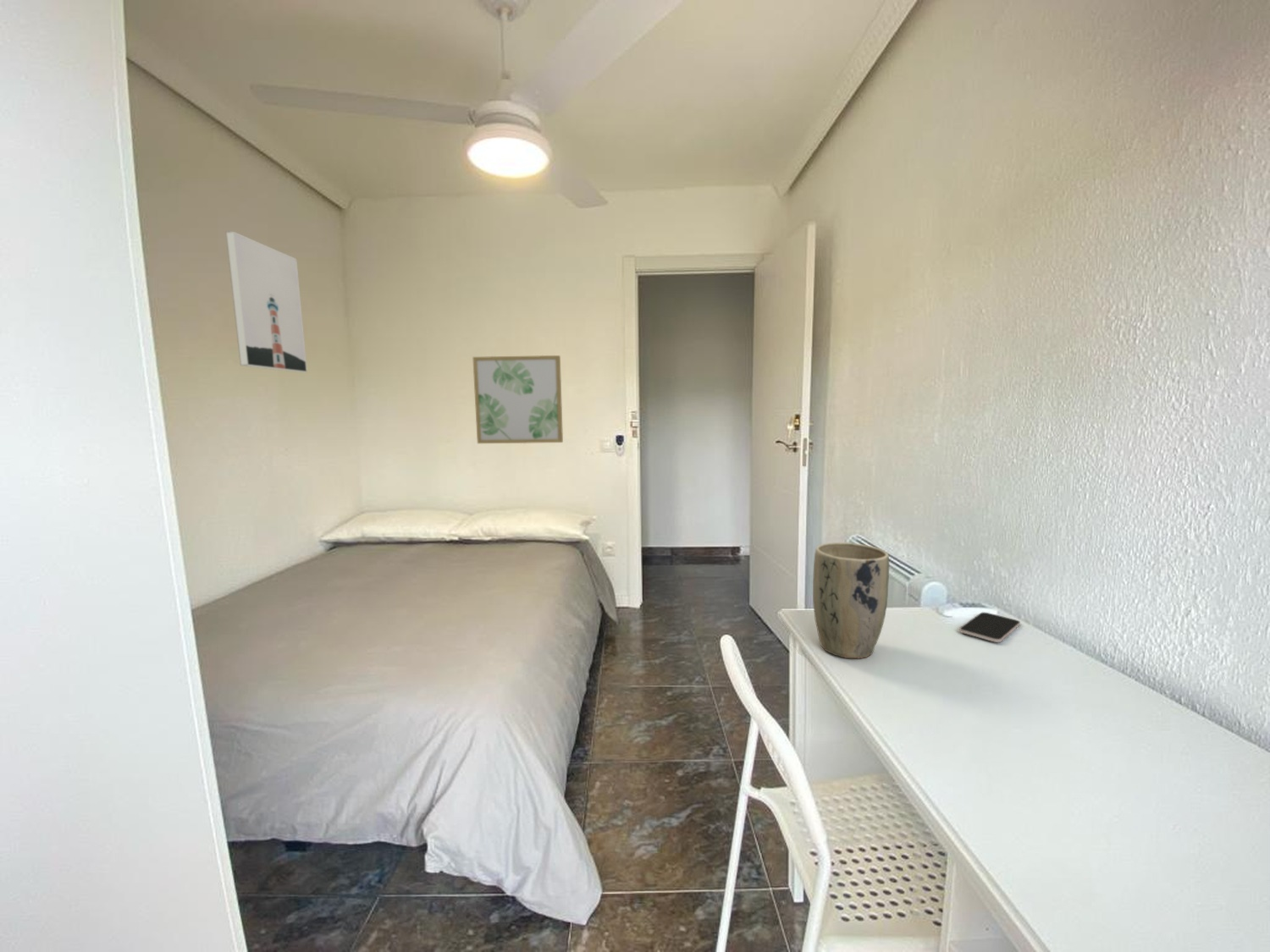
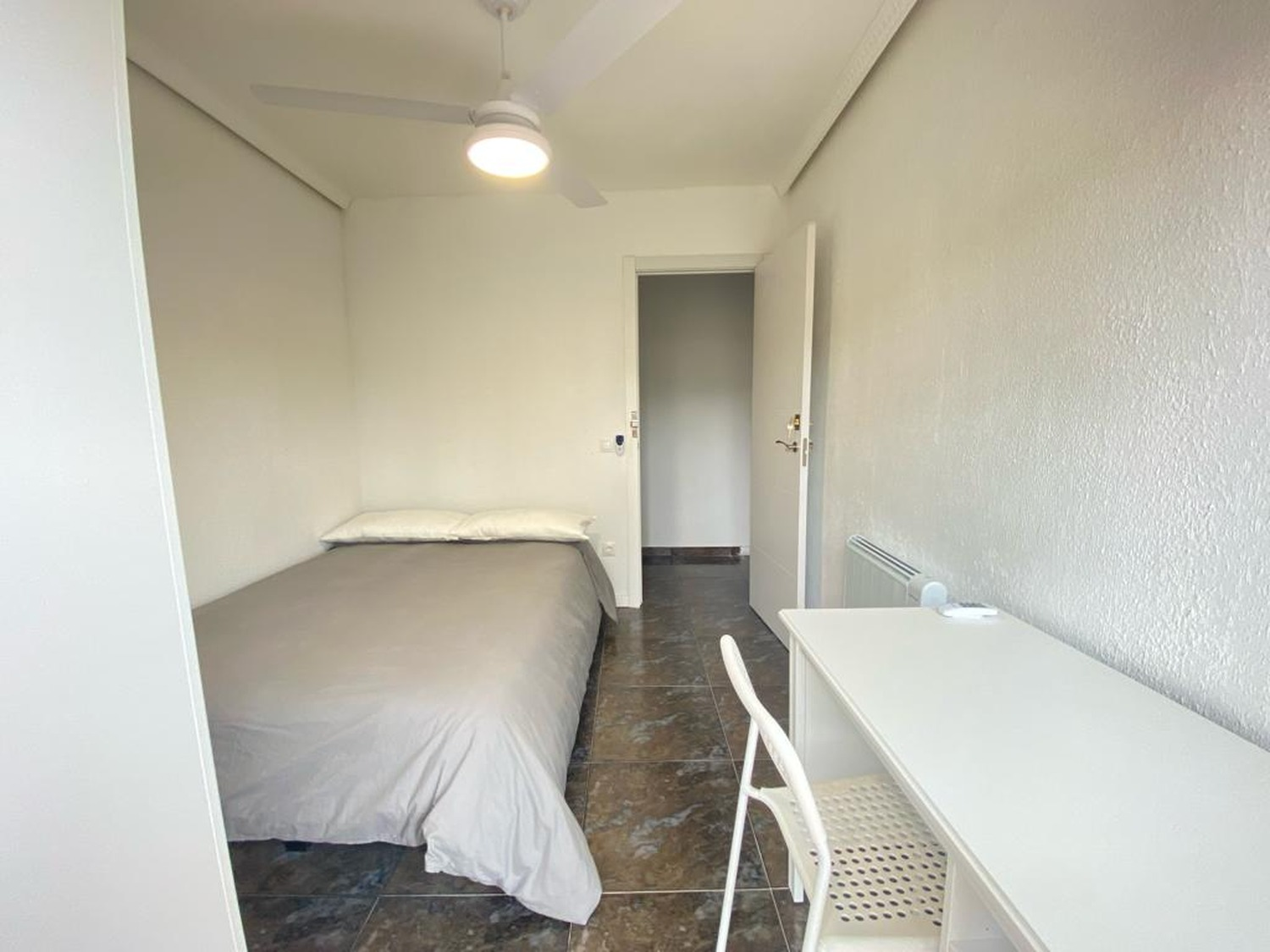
- smartphone [958,611,1021,643]
- wall art [472,355,564,444]
- plant pot [812,542,890,659]
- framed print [225,230,308,373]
